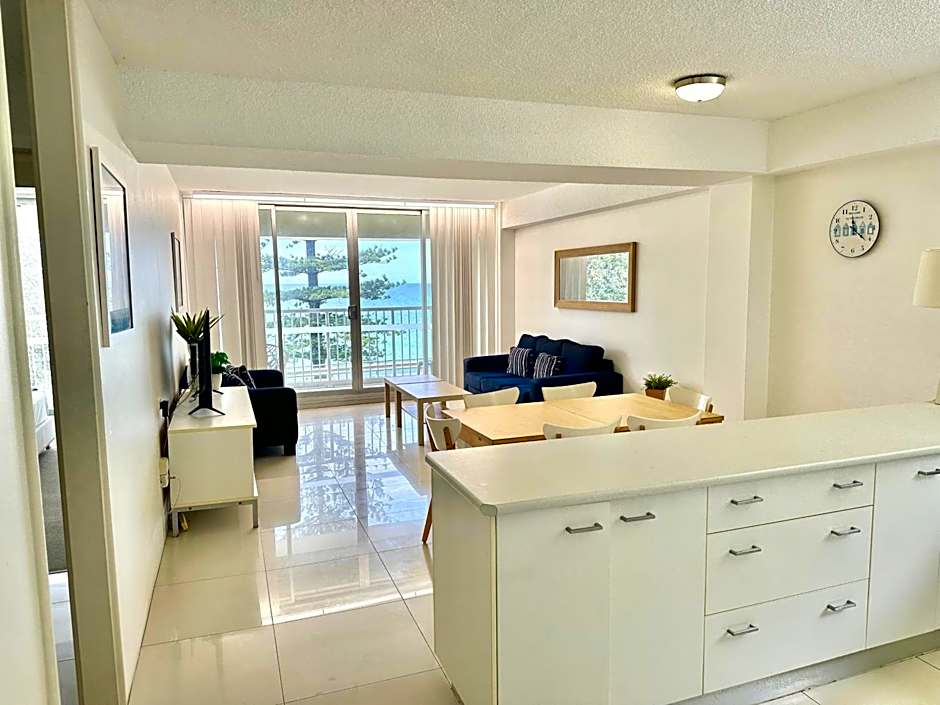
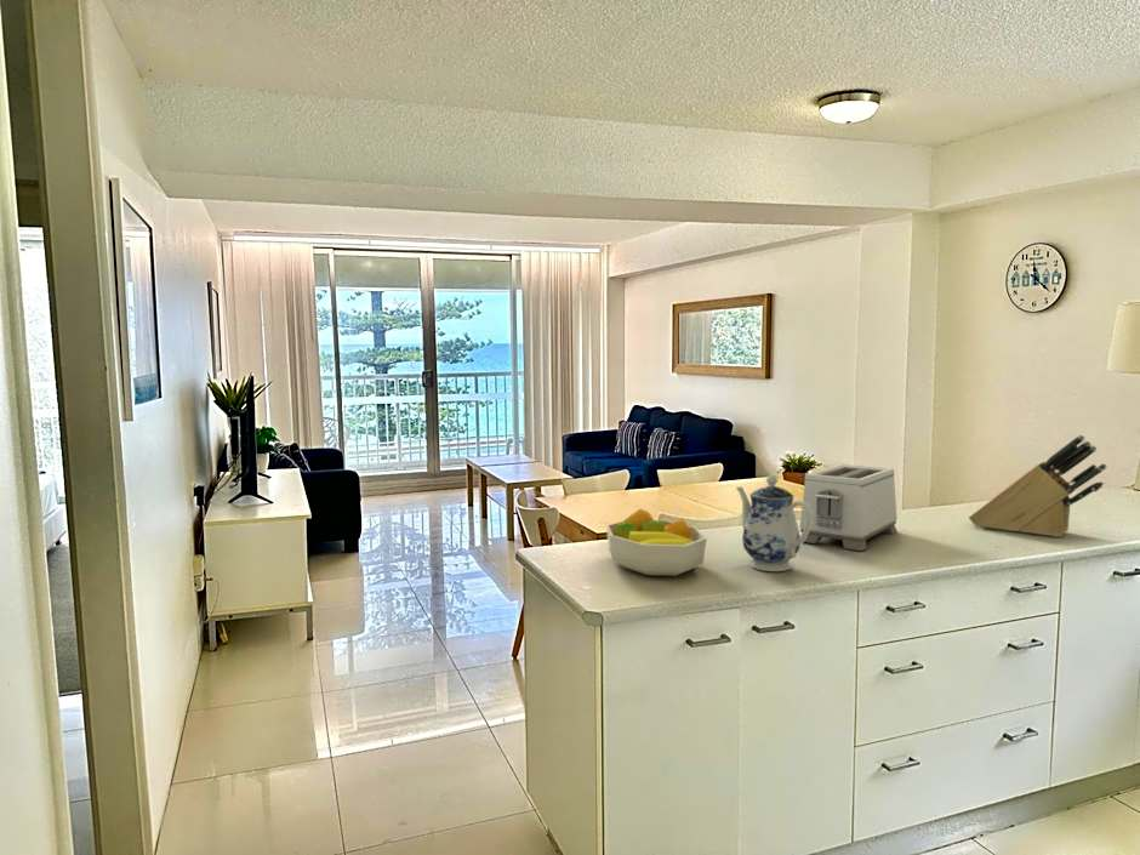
+ fruit bowl [605,508,708,577]
+ teapot [735,474,813,572]
+ knife block [968,434,1108,538]
+ toaster [799,463,899,552]
